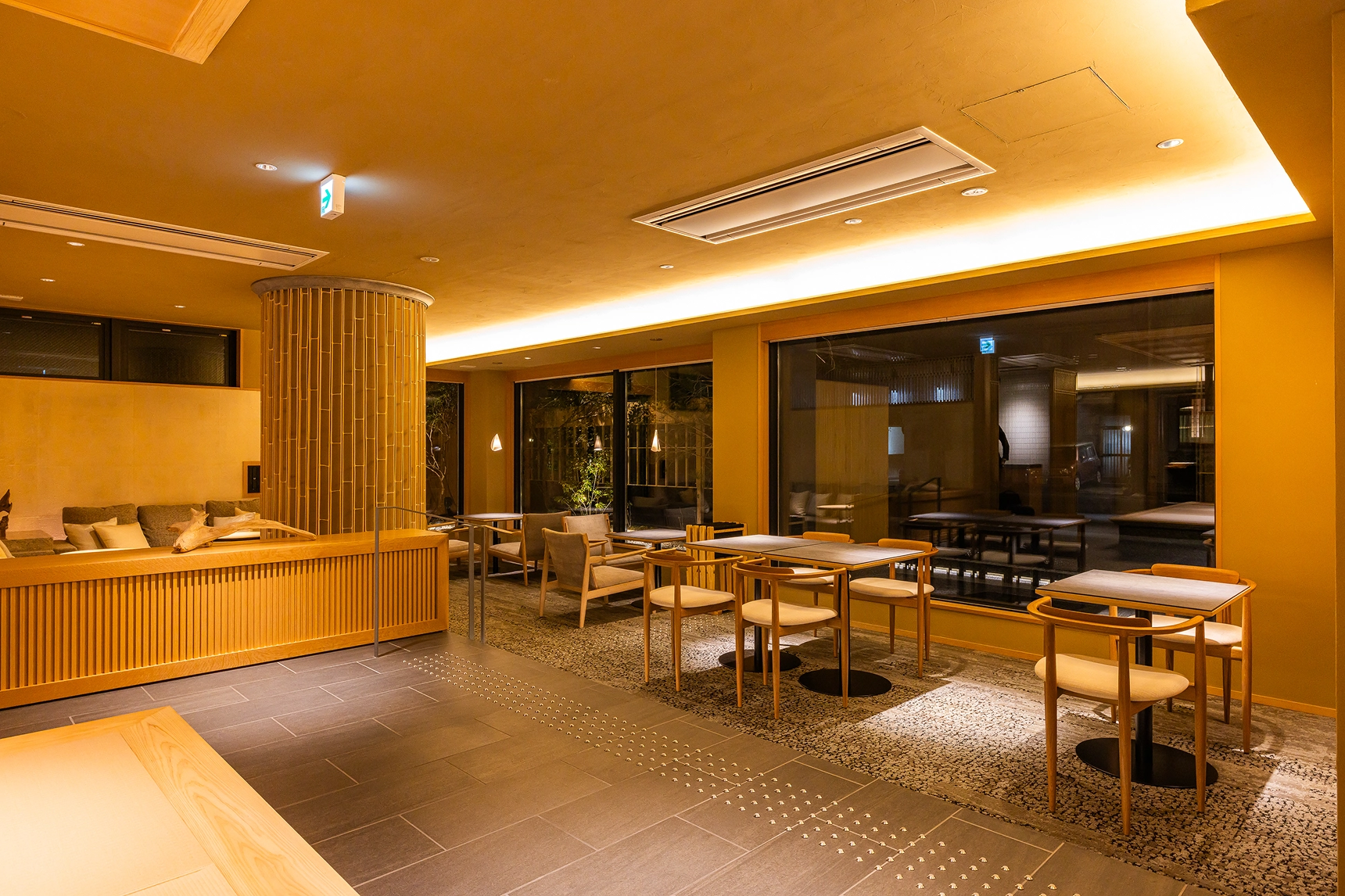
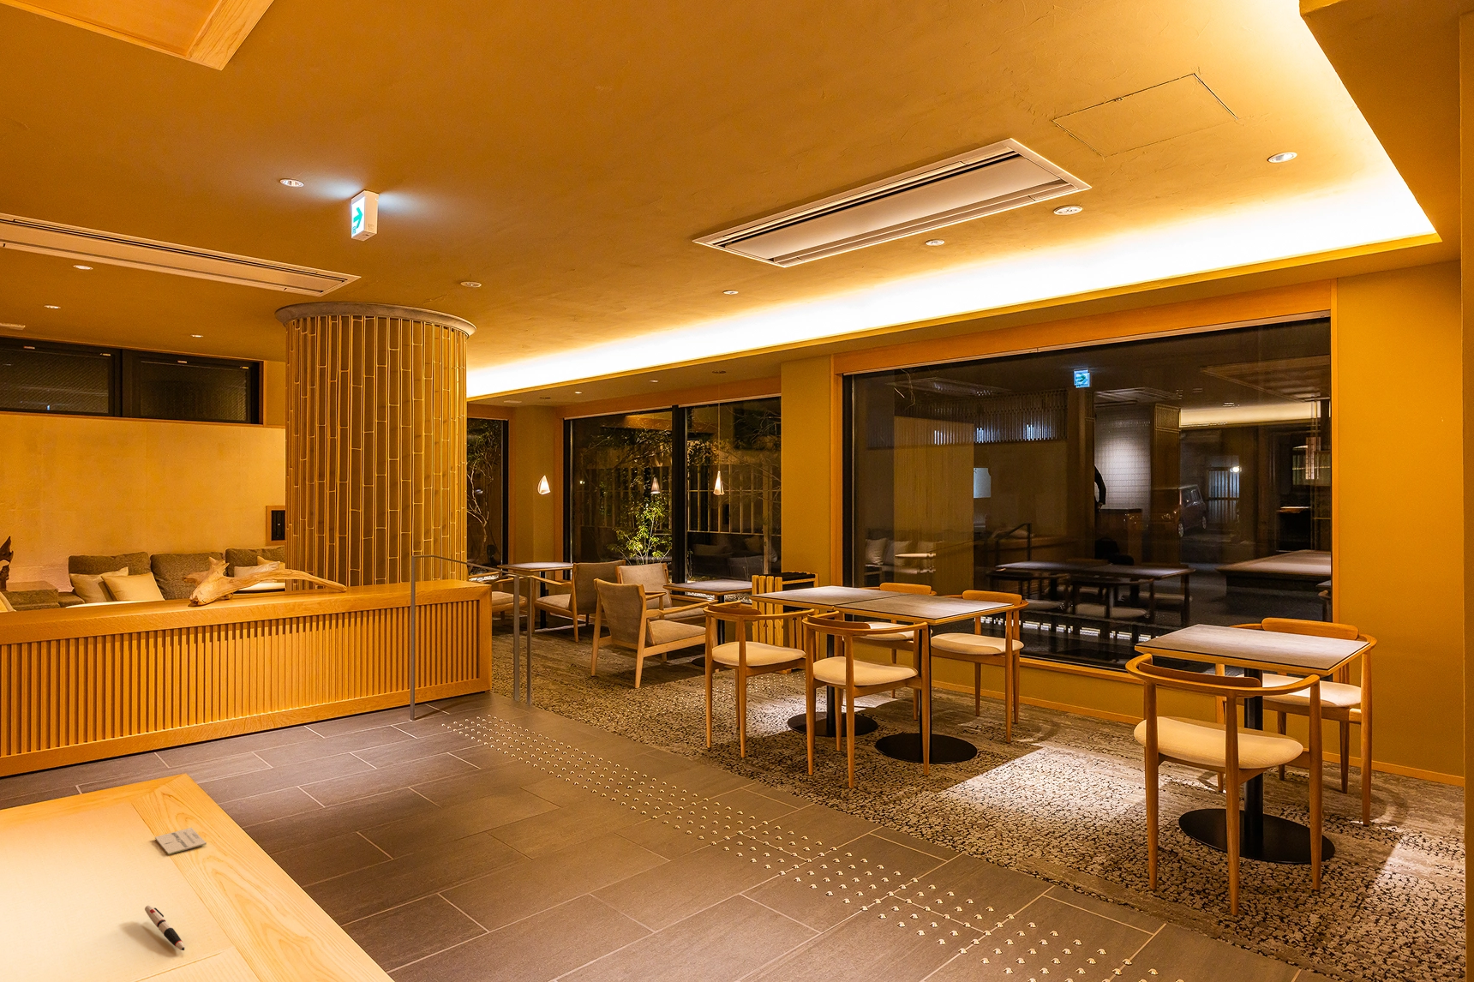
+ business card [155,826,207,855]
+ pen [144,904,186,951]
